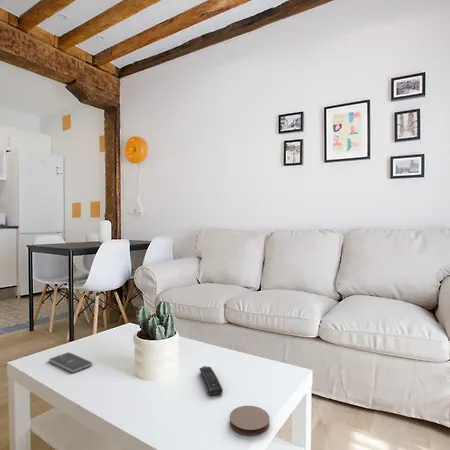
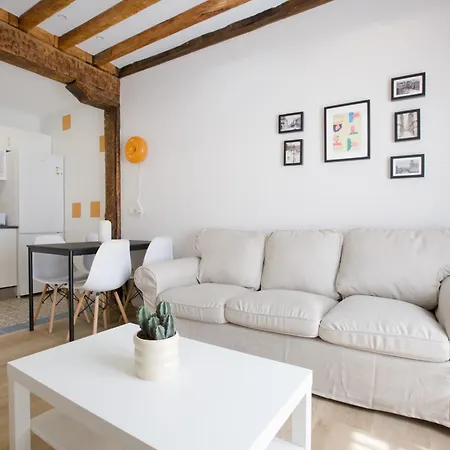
- coaster [229,405,271,436]
- smartphone [48,351,94,373]
- remote control [199,365,224,396]
